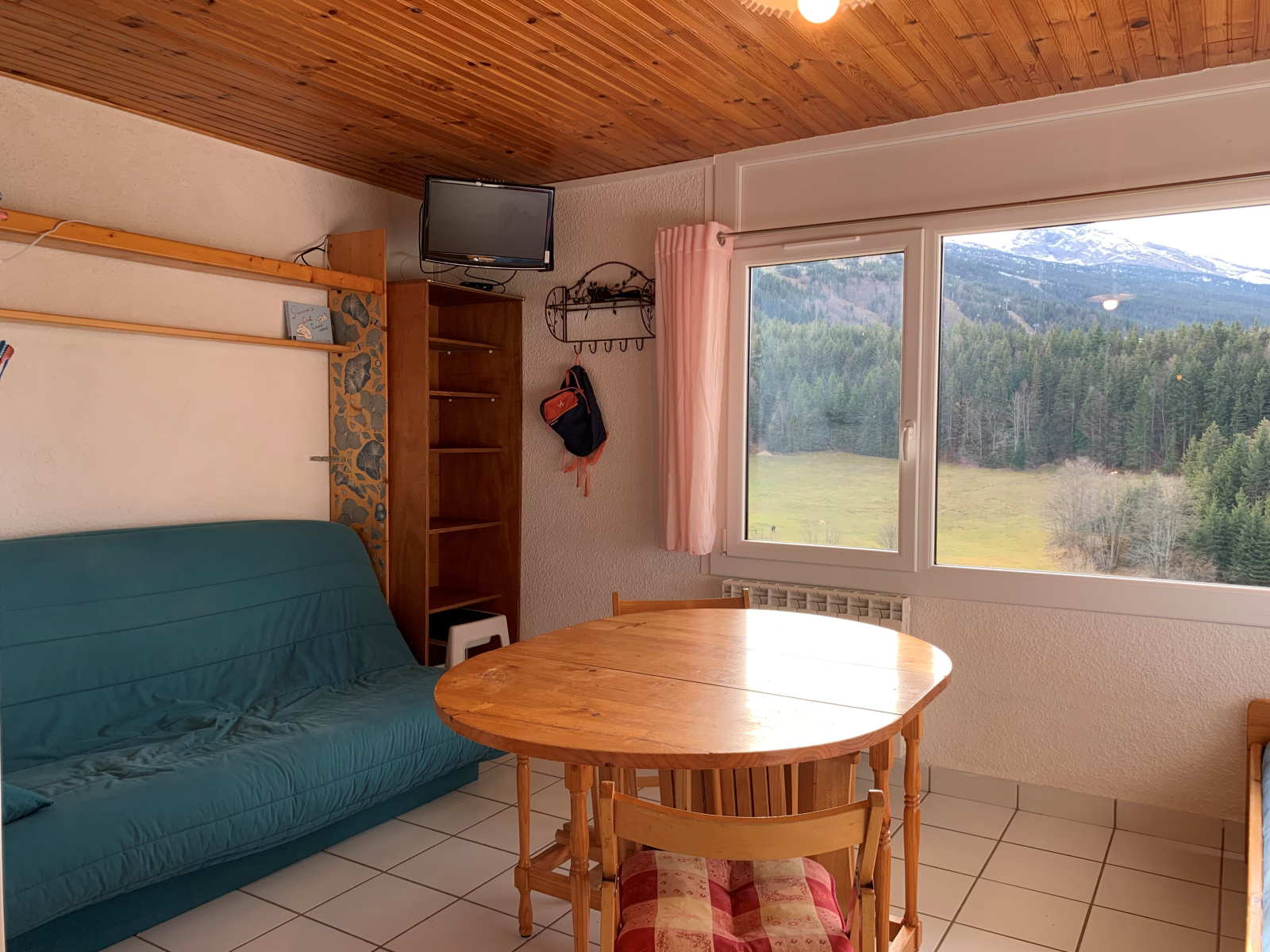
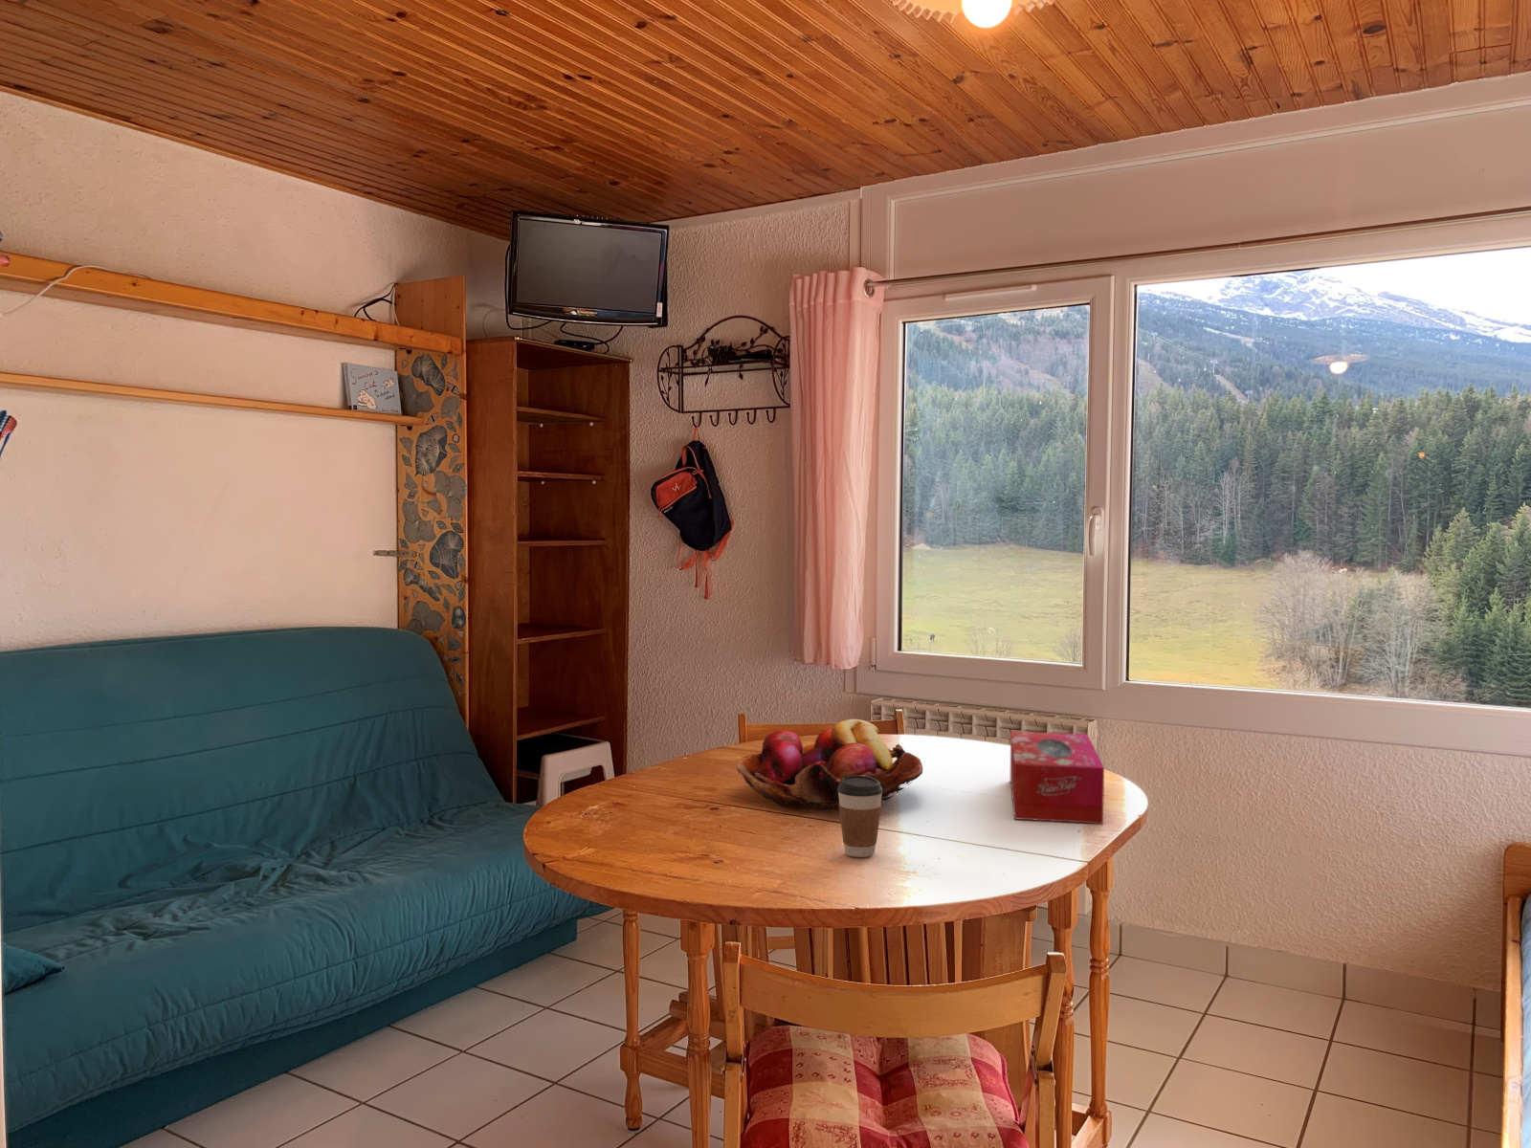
+ tissue box [1009,731,1105,825]
+ fruit basket [735,719,923,810]
+ coffee cup [838,775,884,859]
